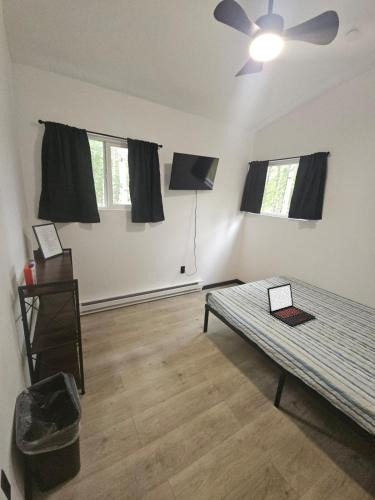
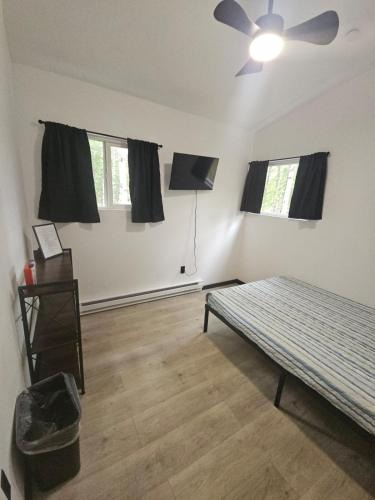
- laptop [266,282,316,327]
